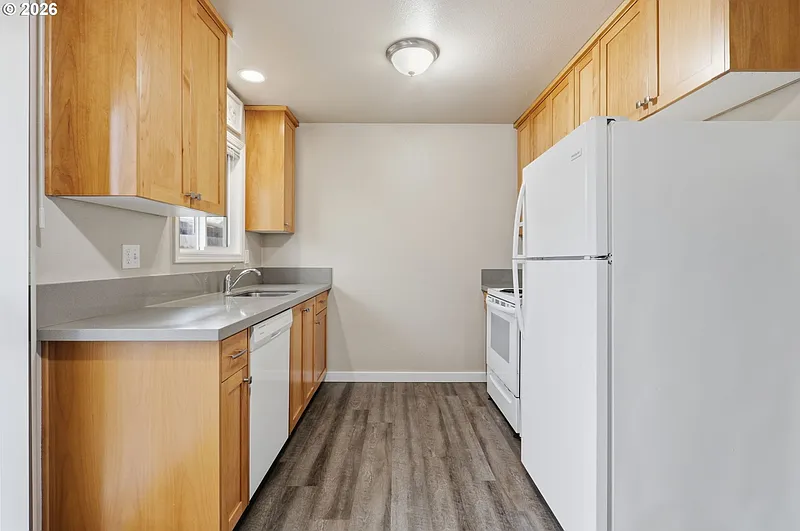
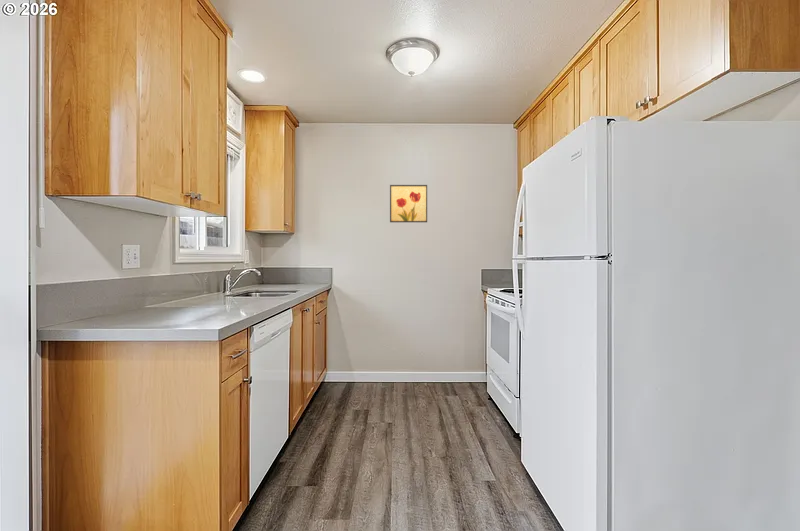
+ wall art [389,184,428,223]
